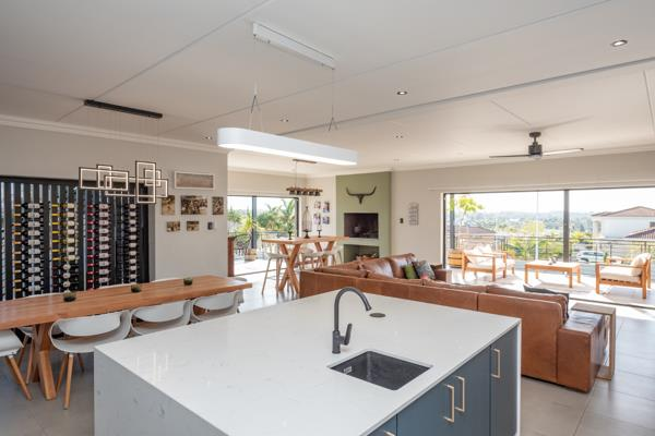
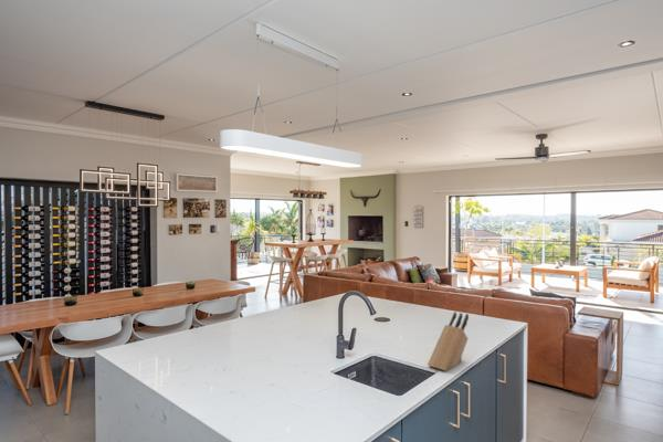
+ knife block [427,311,470,372]
